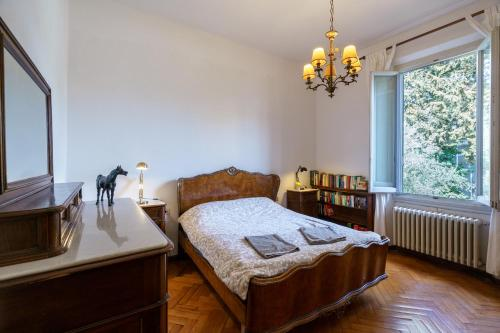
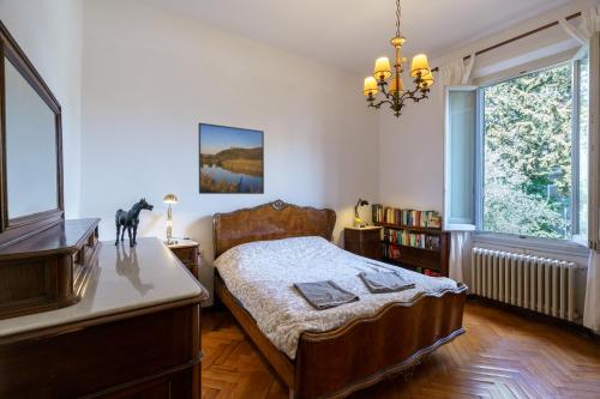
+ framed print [197,122,265,195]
